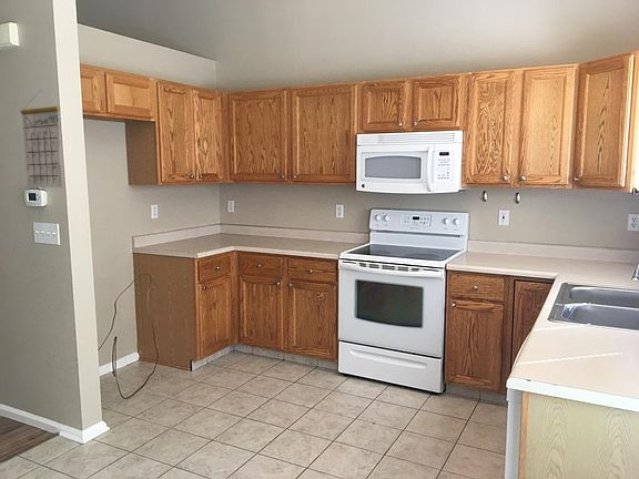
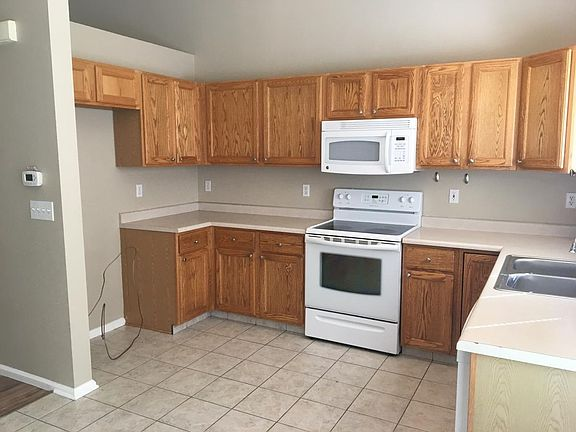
- calendar [20,88,63,188]
